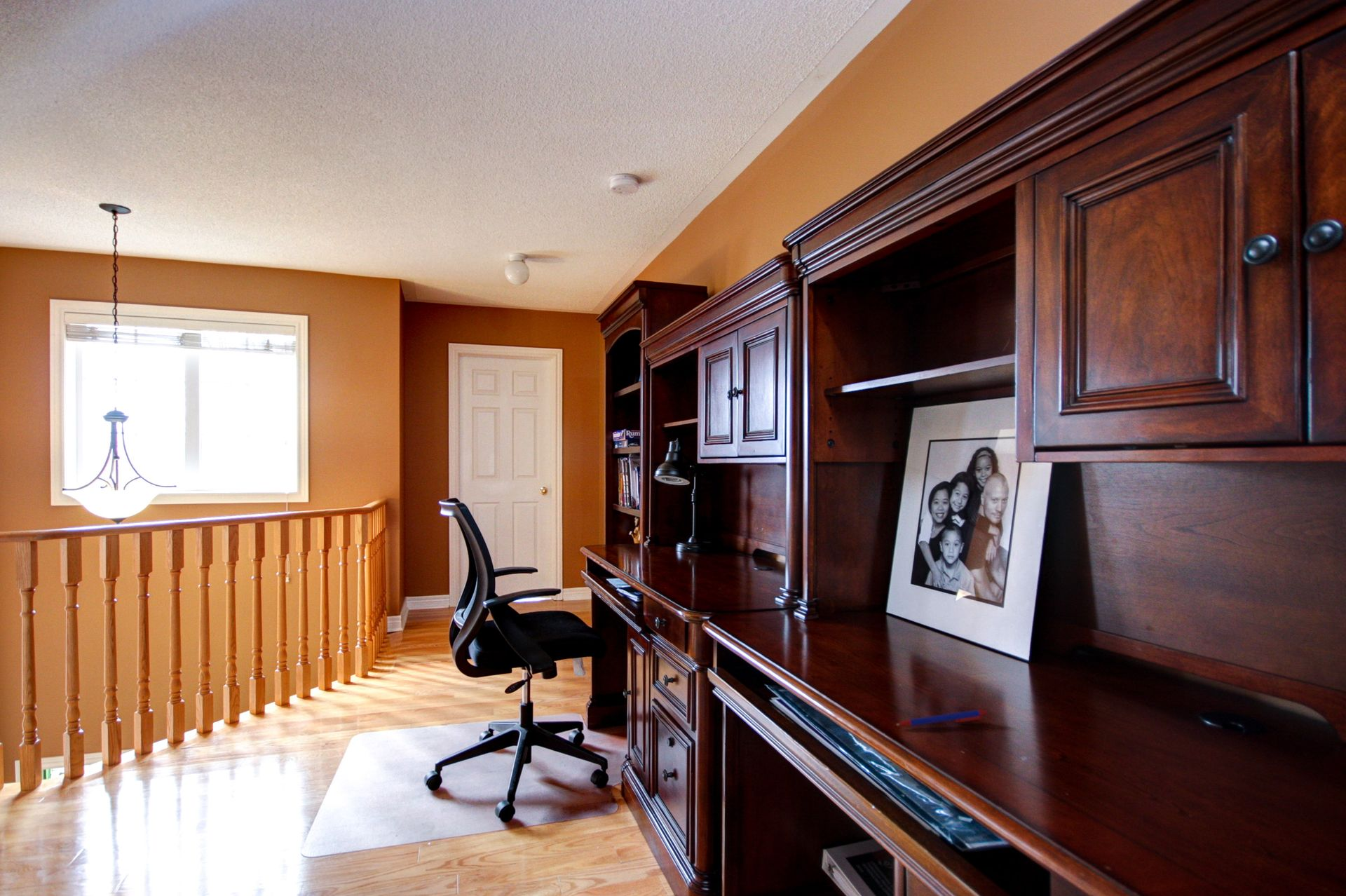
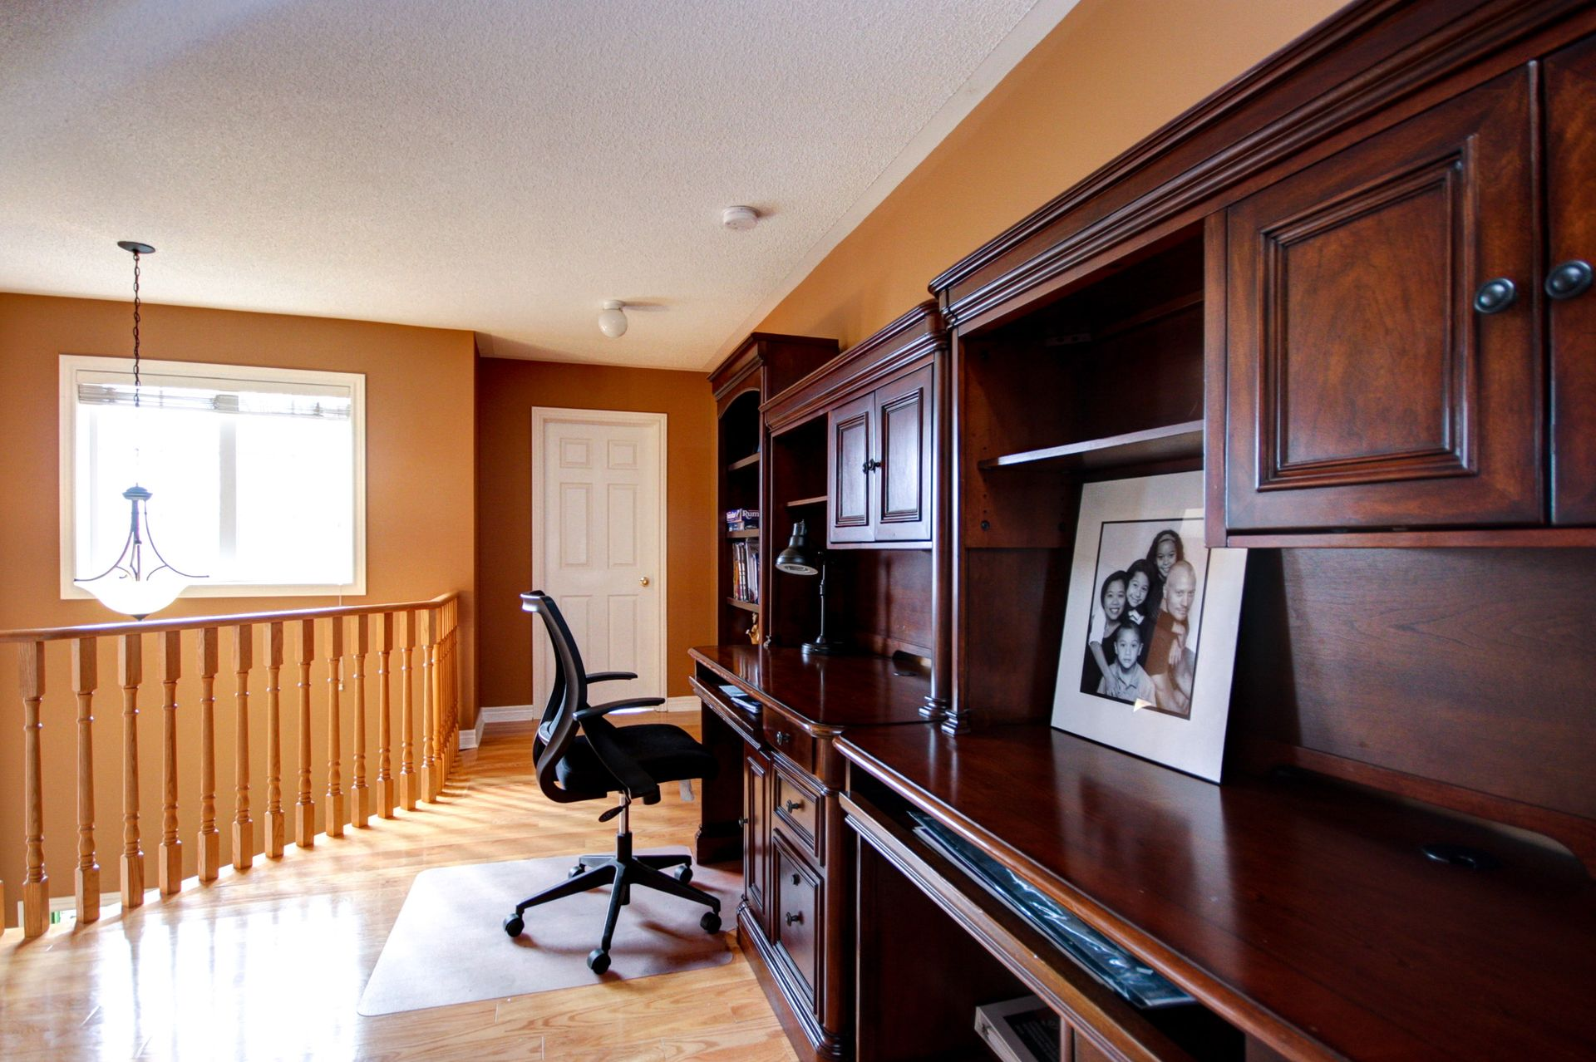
- pen [895,709,988,726]
